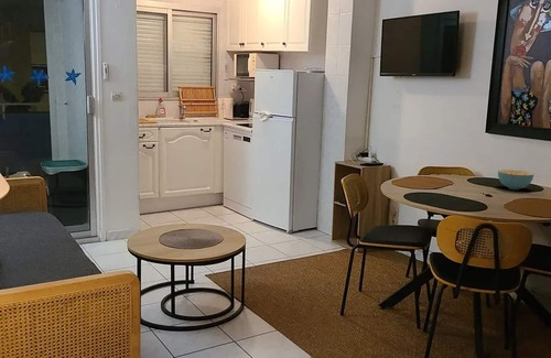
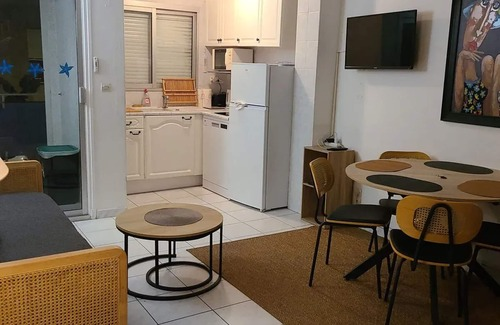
- cereal bowl [497,169,534,191]
